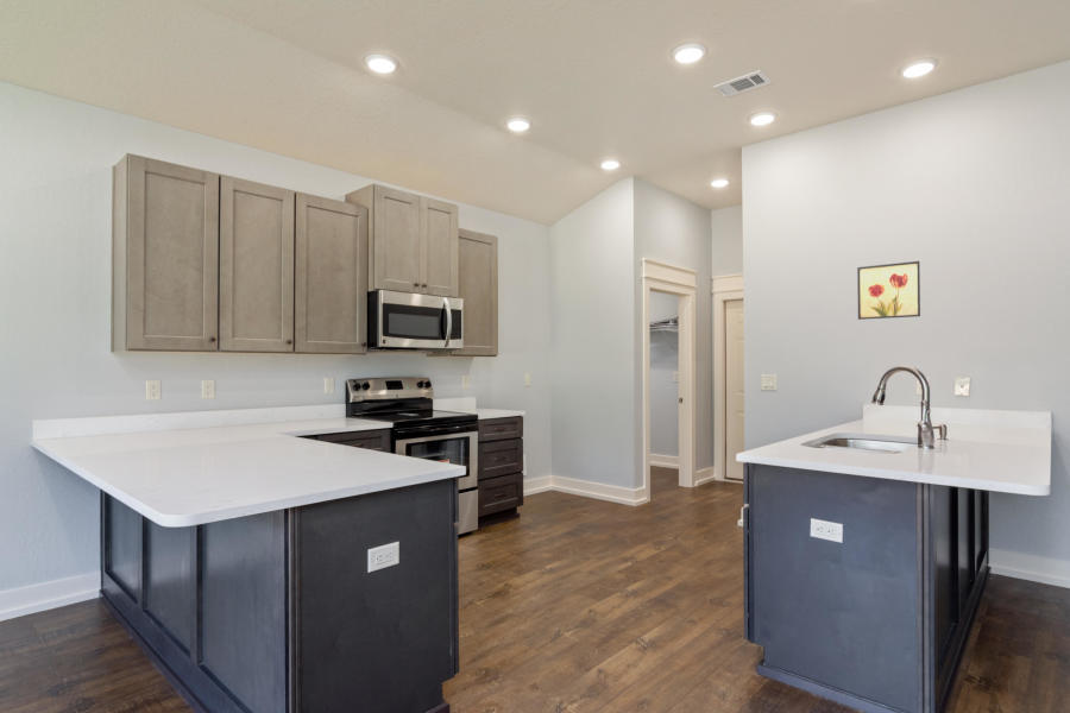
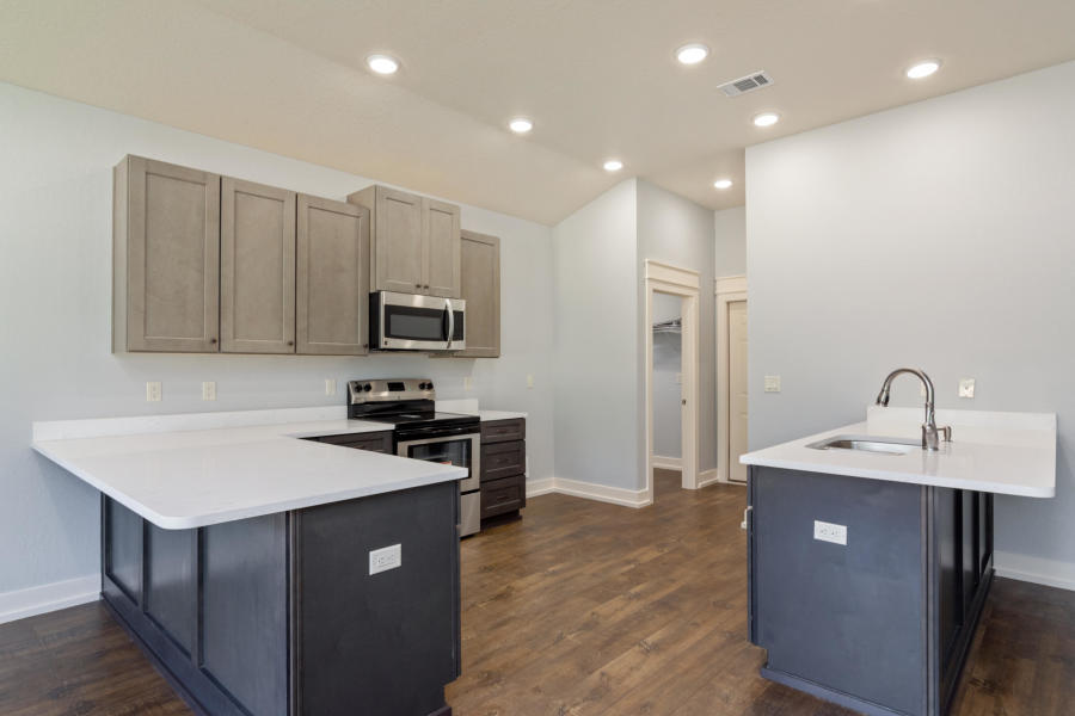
- wall art [856,260,921,321]
